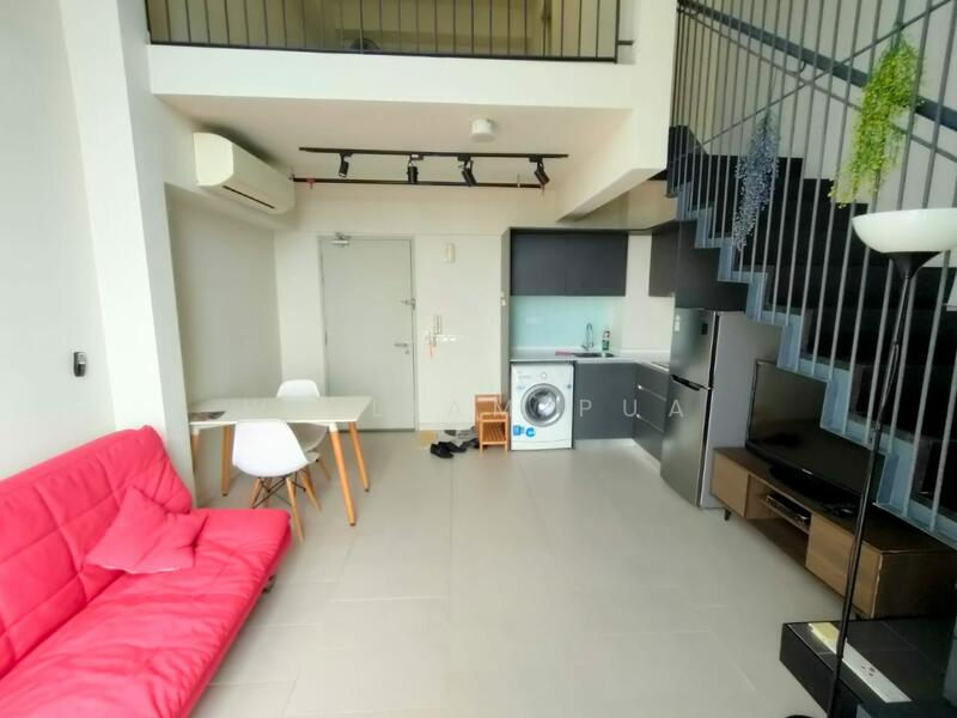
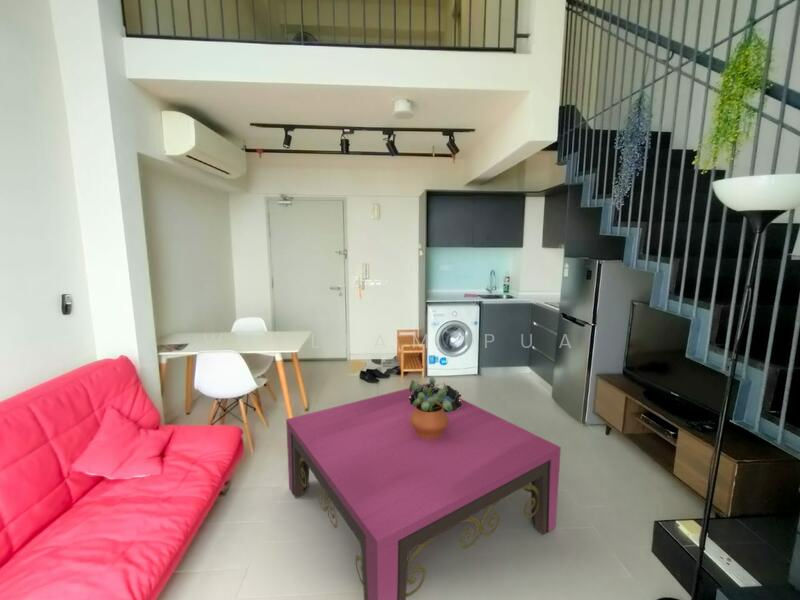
+ coffee table [285,382,562,600]
+ decorative bowl [409,384,462,412]
+ potted plant [408,376,452,439]
